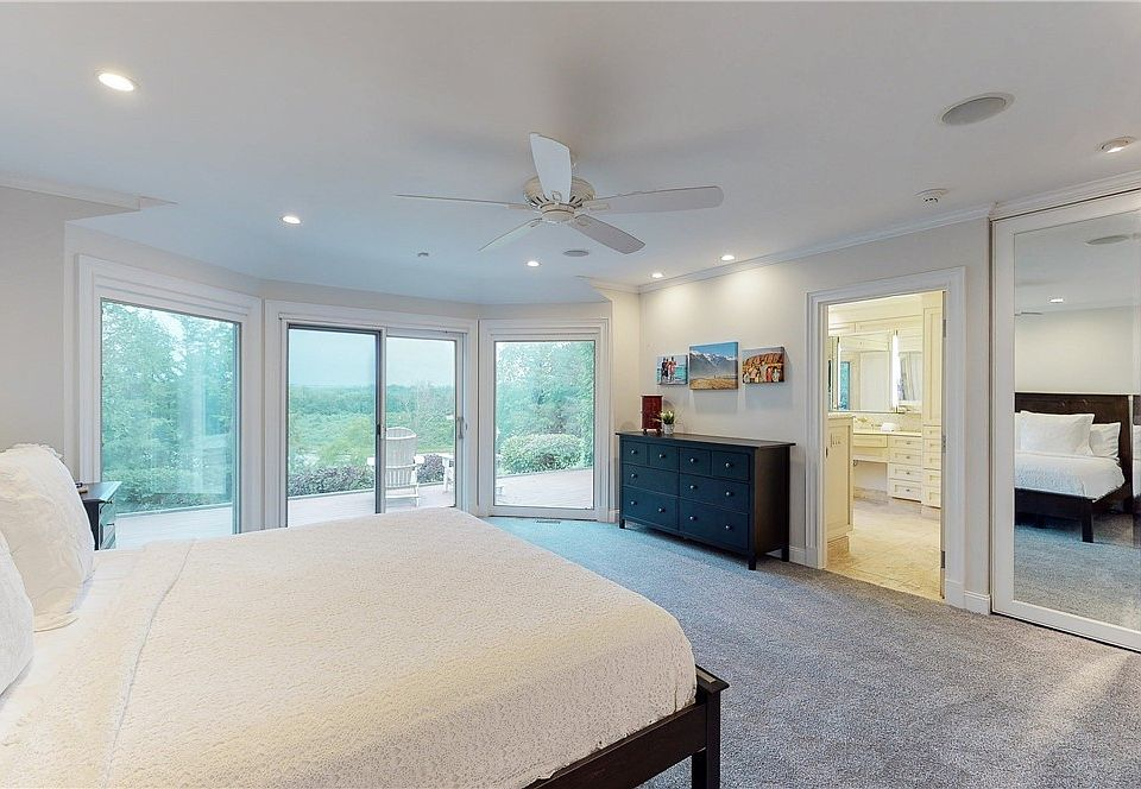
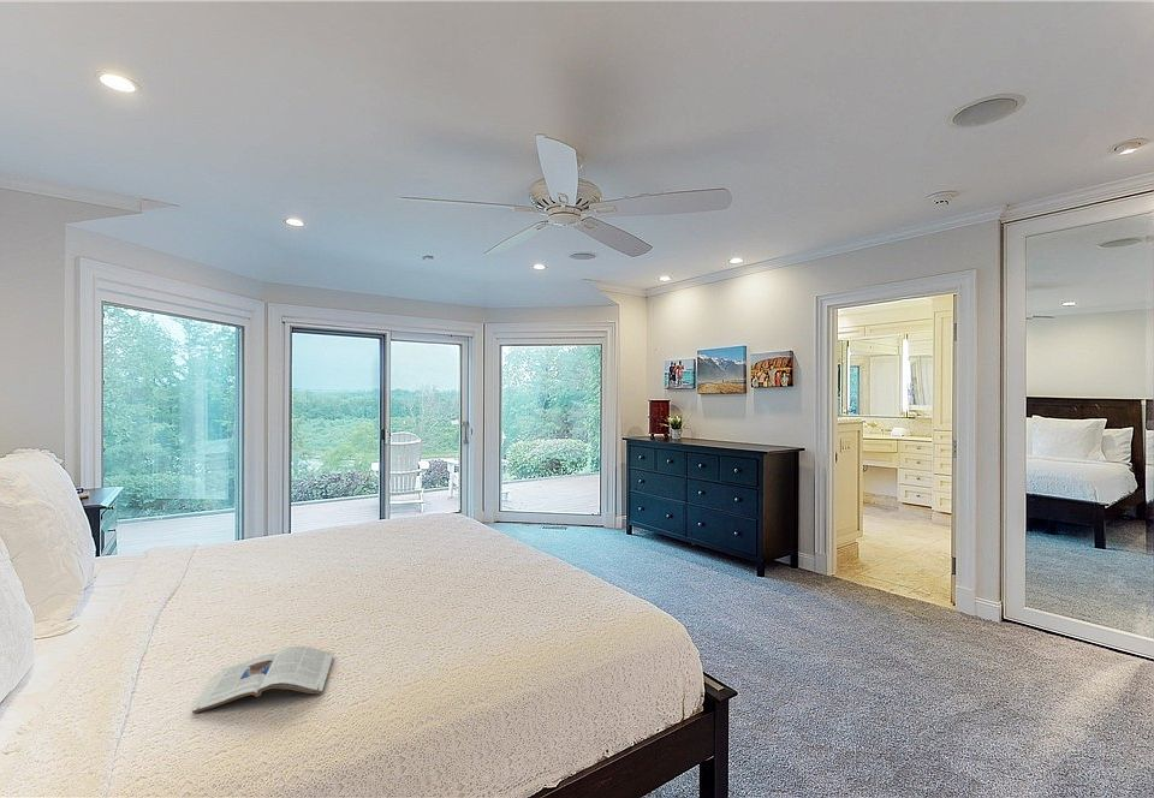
+ magazine [191,644,334,714]
